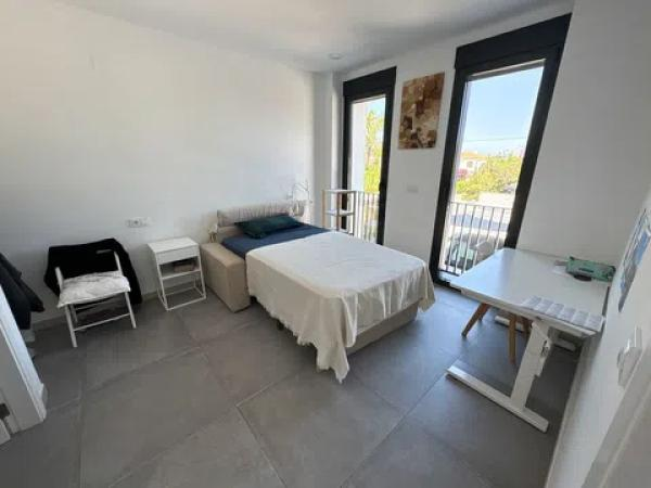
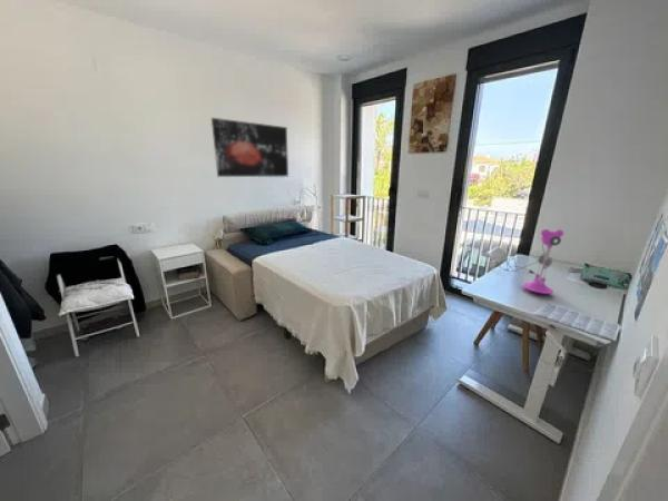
+ wall art [210,117,289,178]
+ desk lamp [488,228,564,295]
